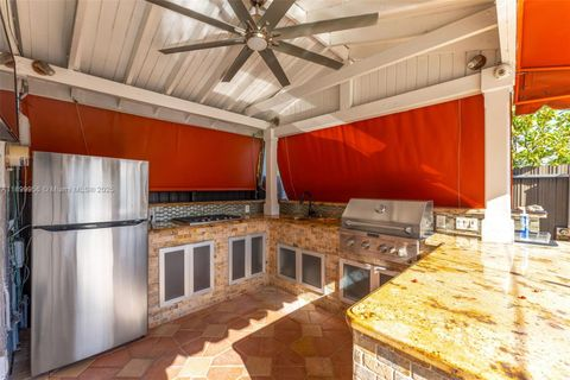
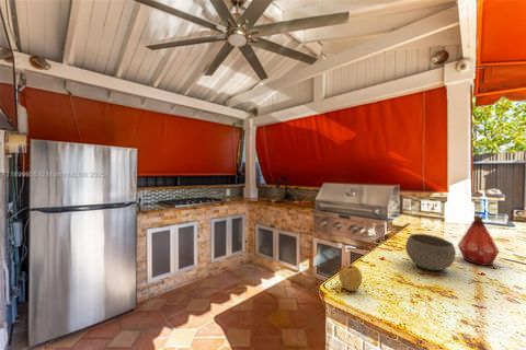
+ bottle [457,214,500,267]
+ apple [338,264,363,292]
+ bowl [404,233,457,271]
